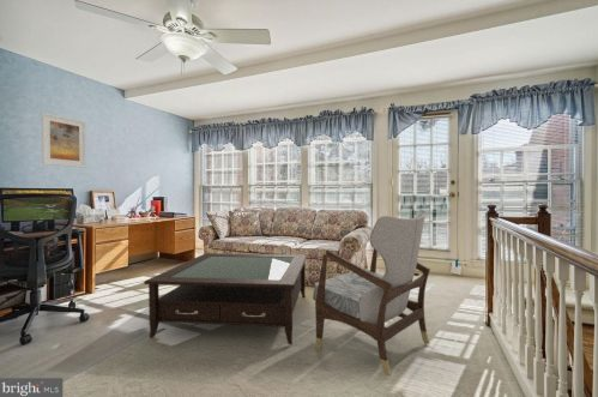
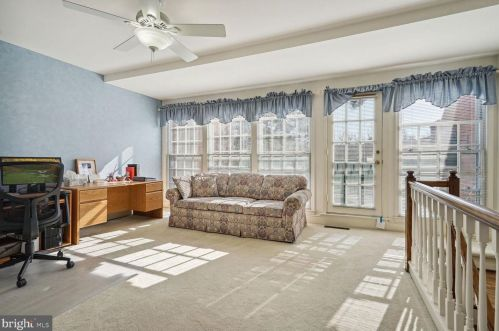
- coffee table [143,252,308,345]
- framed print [41,112,87,169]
- armchair [312,209,431,377]
